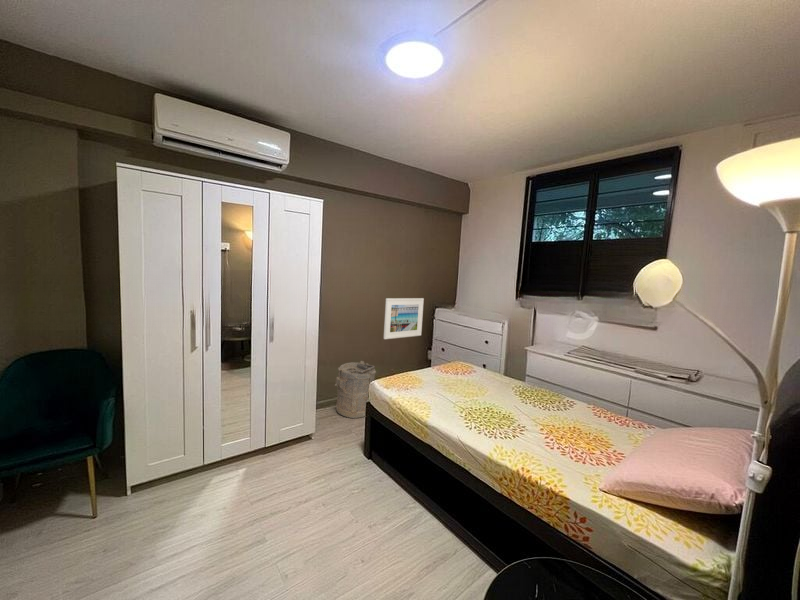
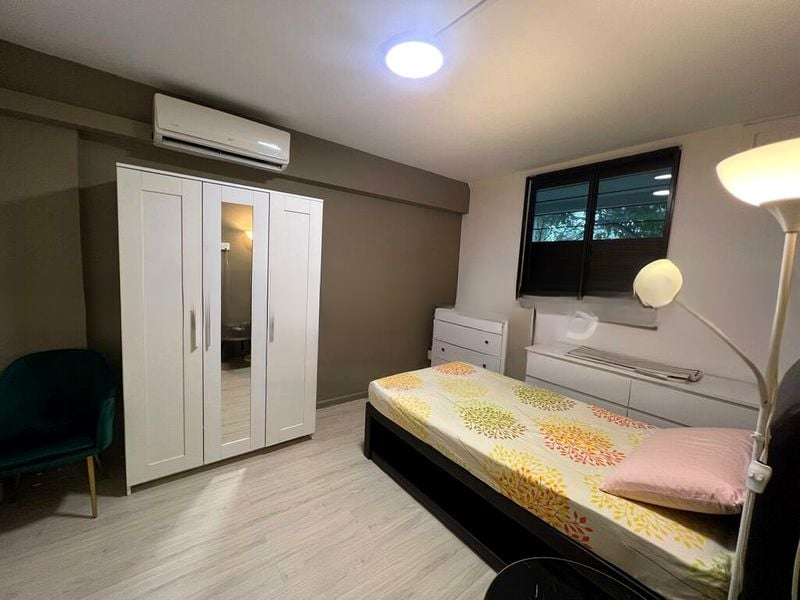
- laundry hamper [334,360,377,419]
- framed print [383,297,425,340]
